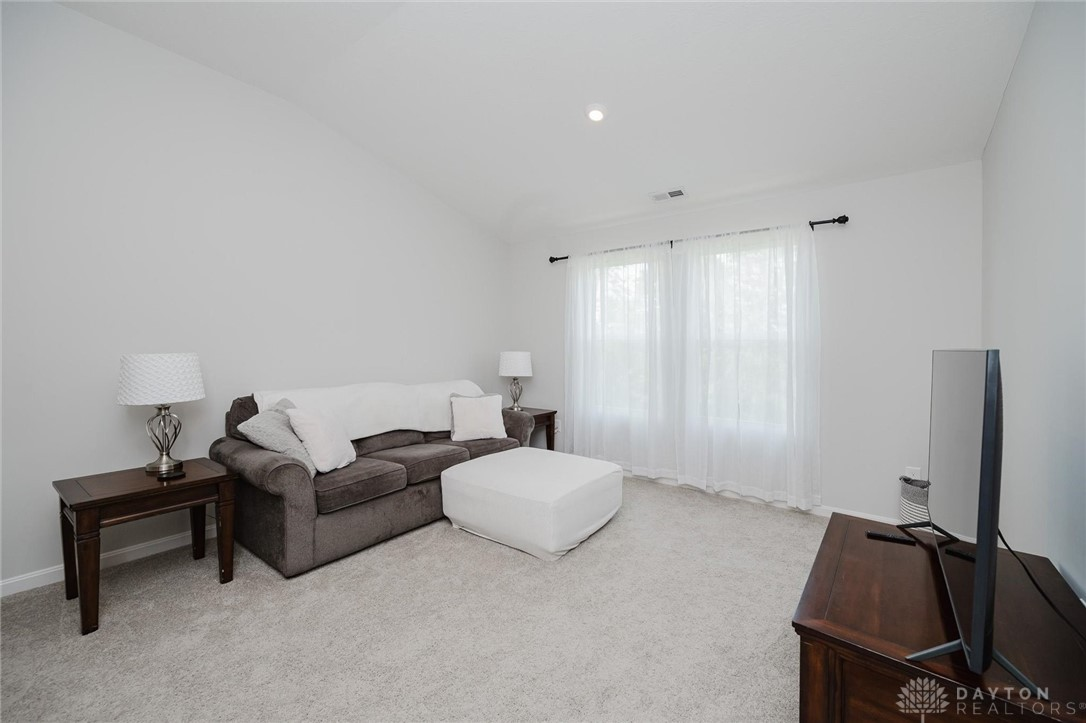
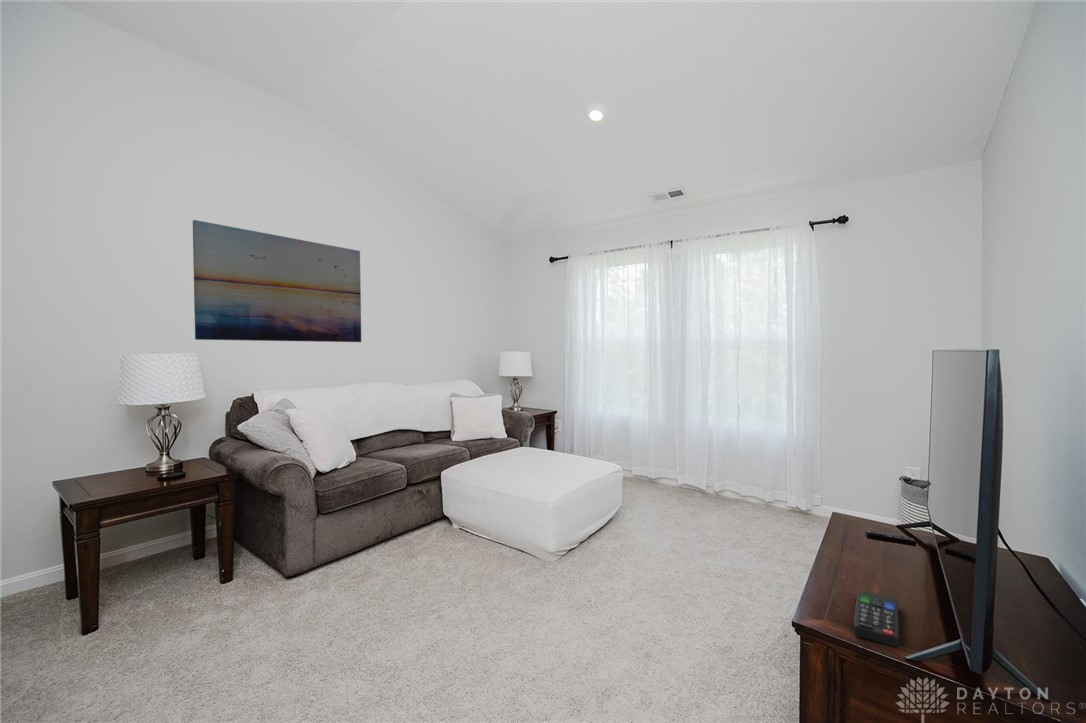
+ remote control [853,589,900,648]
+ wall art [192,219,362,343]
